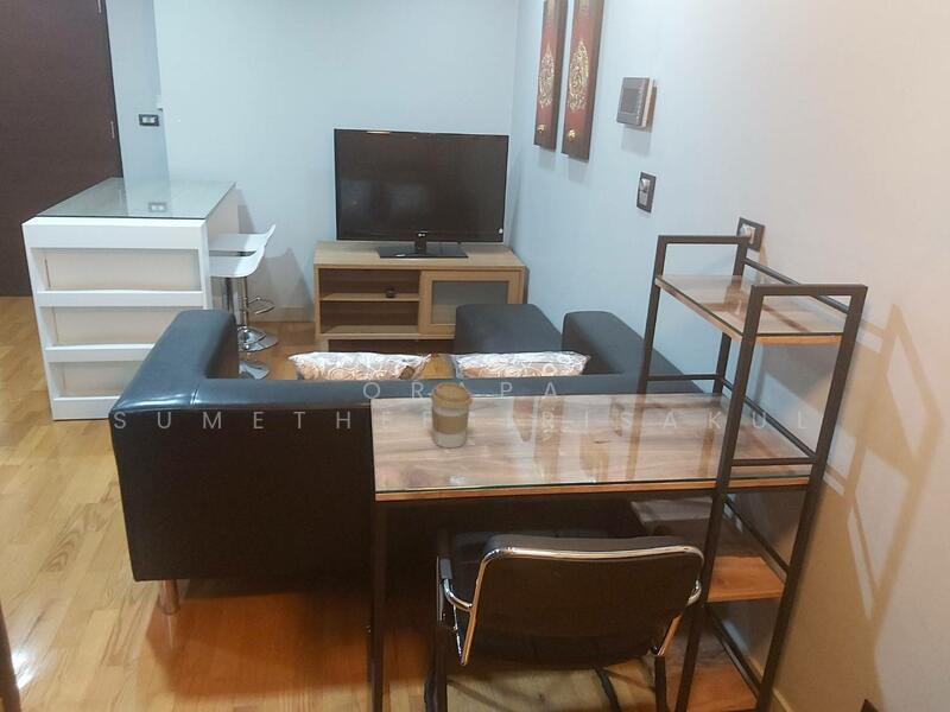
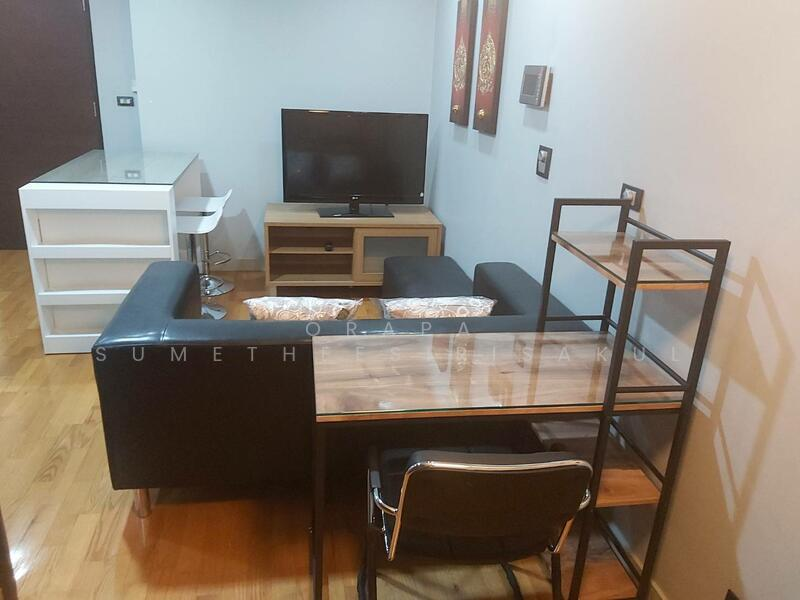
- coffee cup [430,382,474,449]
